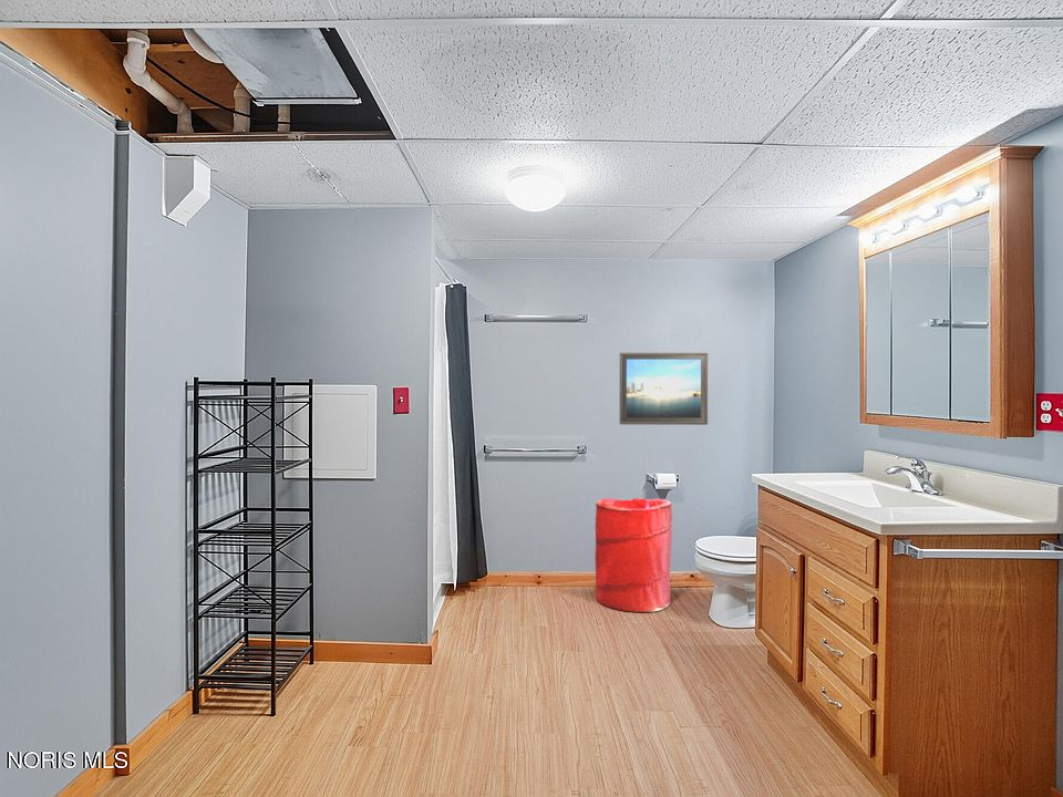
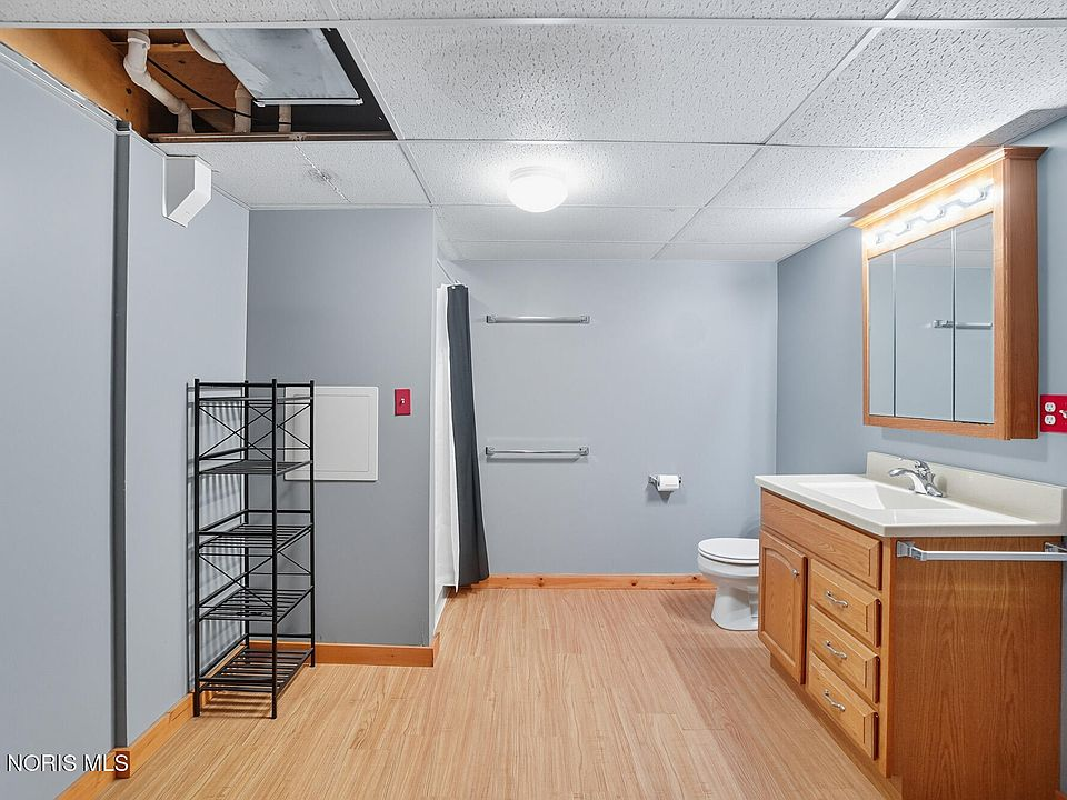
- laundry hamper [595,497,673,613]
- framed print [619,352,709,426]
